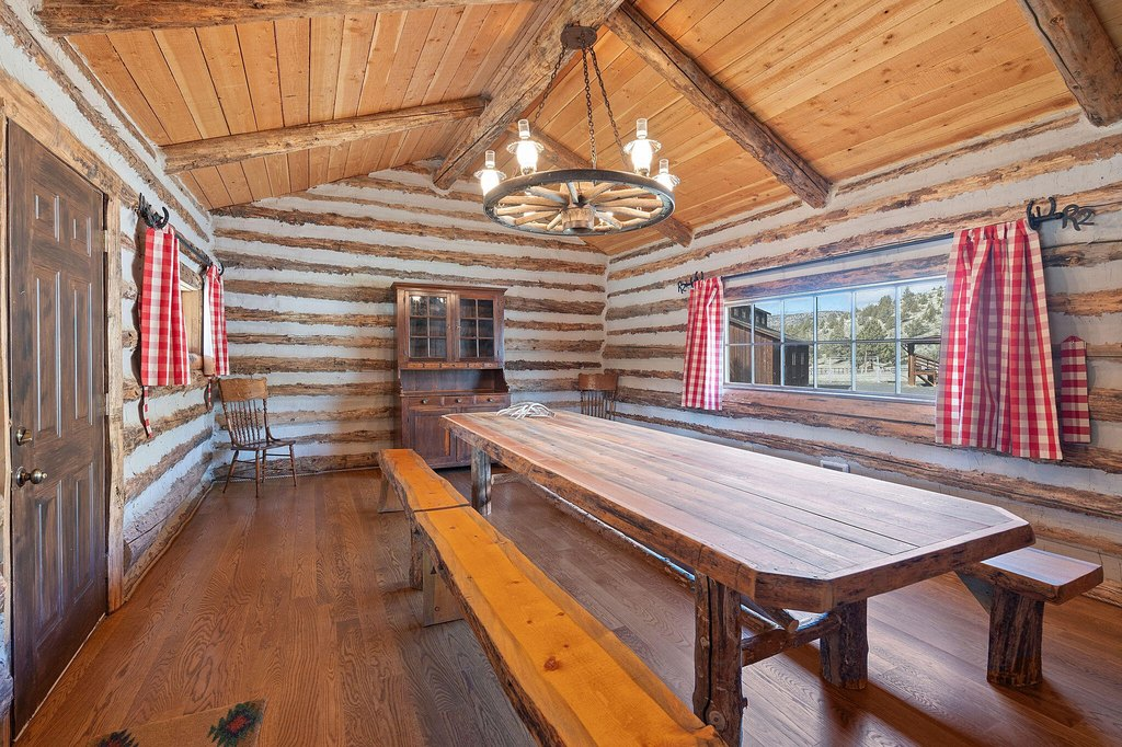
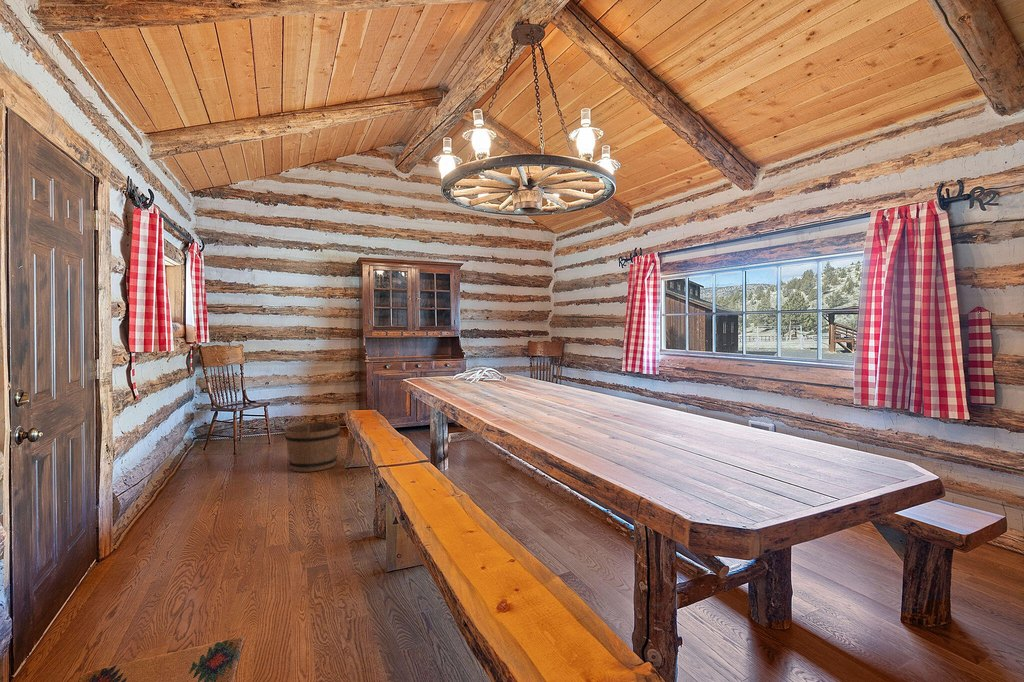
+ bucket [284,415,341,473]
